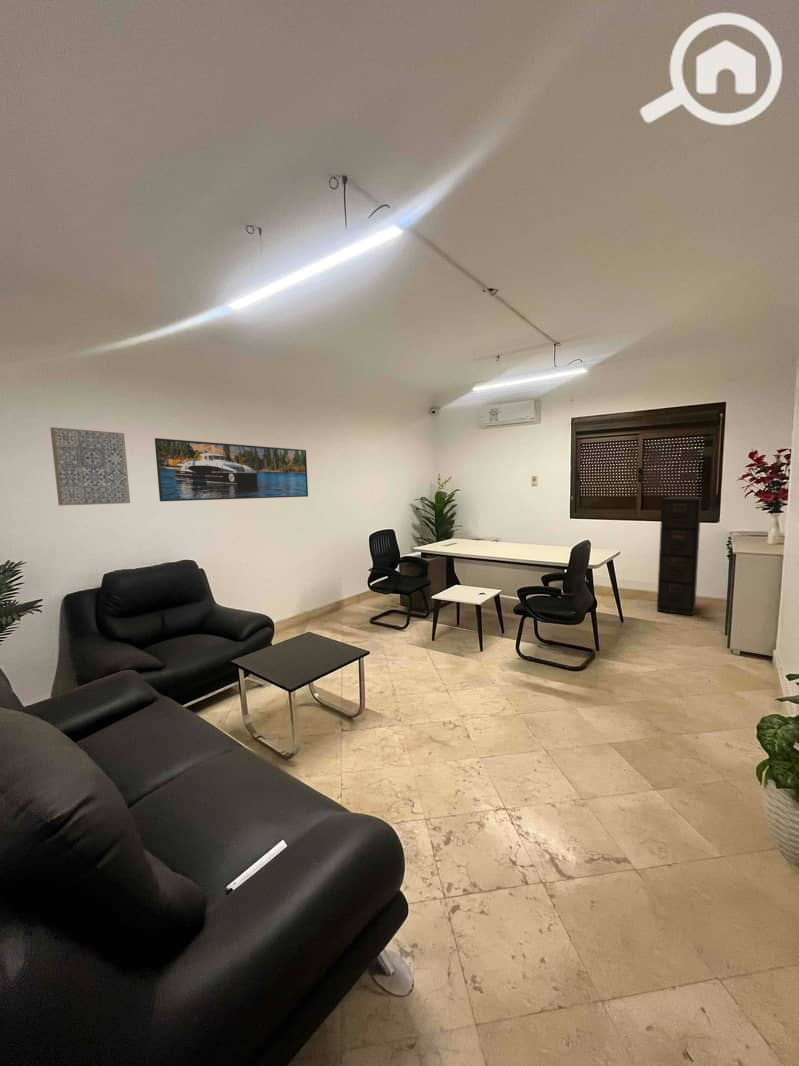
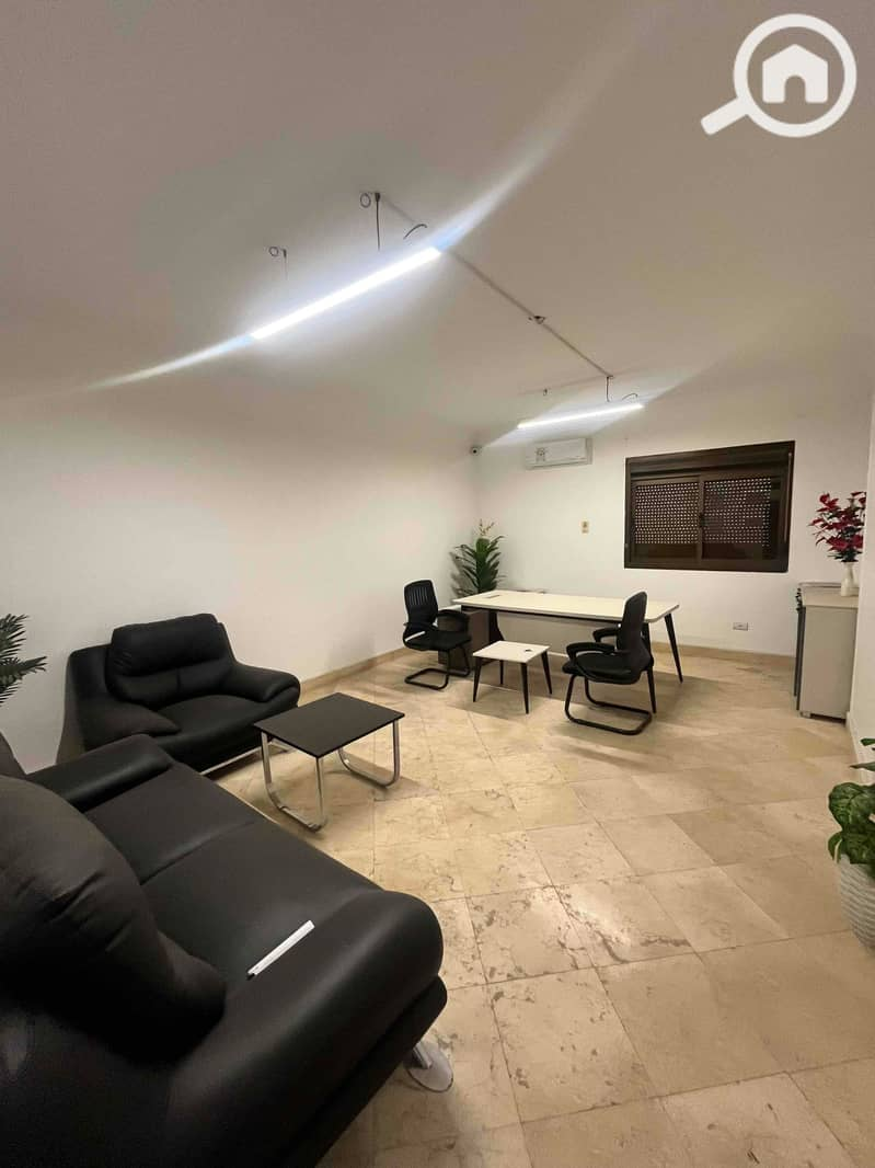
- filing cabinet [656,496,702,616]
- wall art [49,426,131,507]
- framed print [154,437,309,502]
